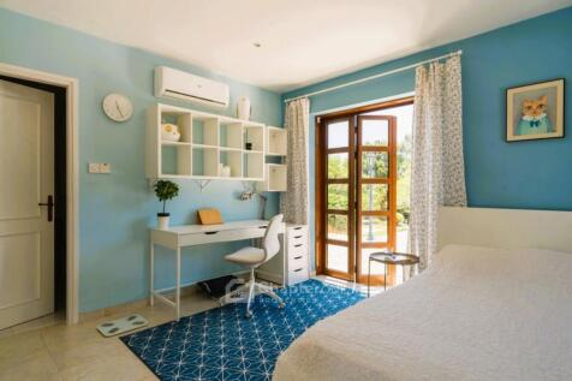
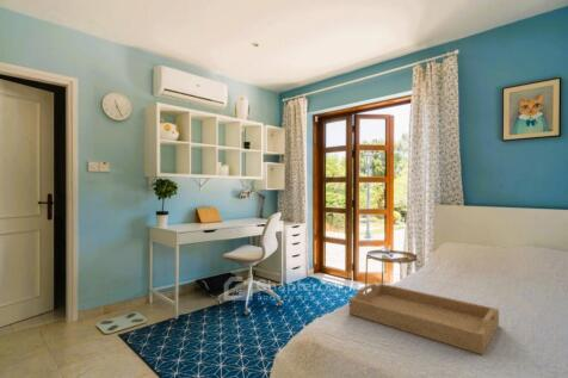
+ serving tray [348,283,500,357]
